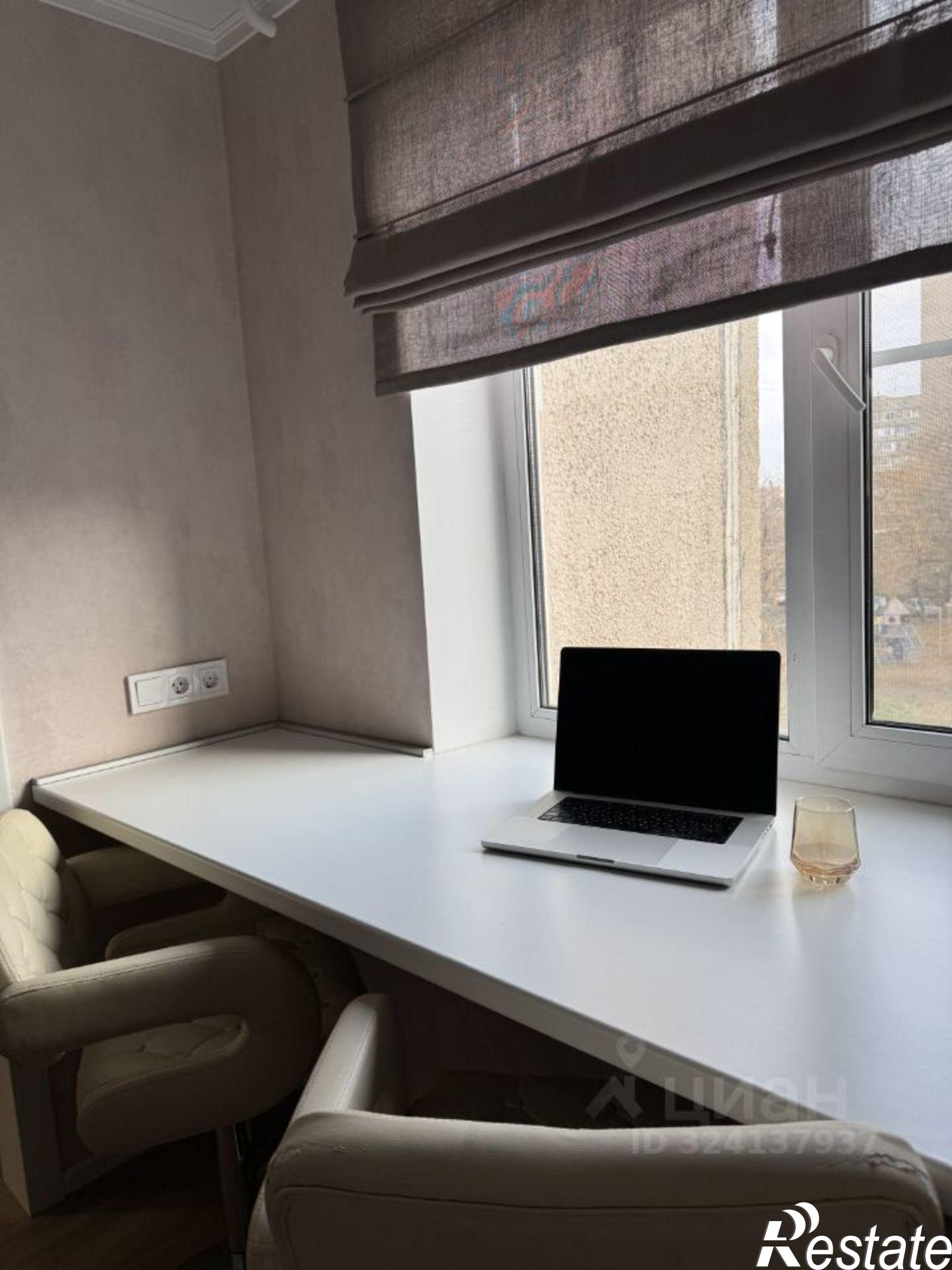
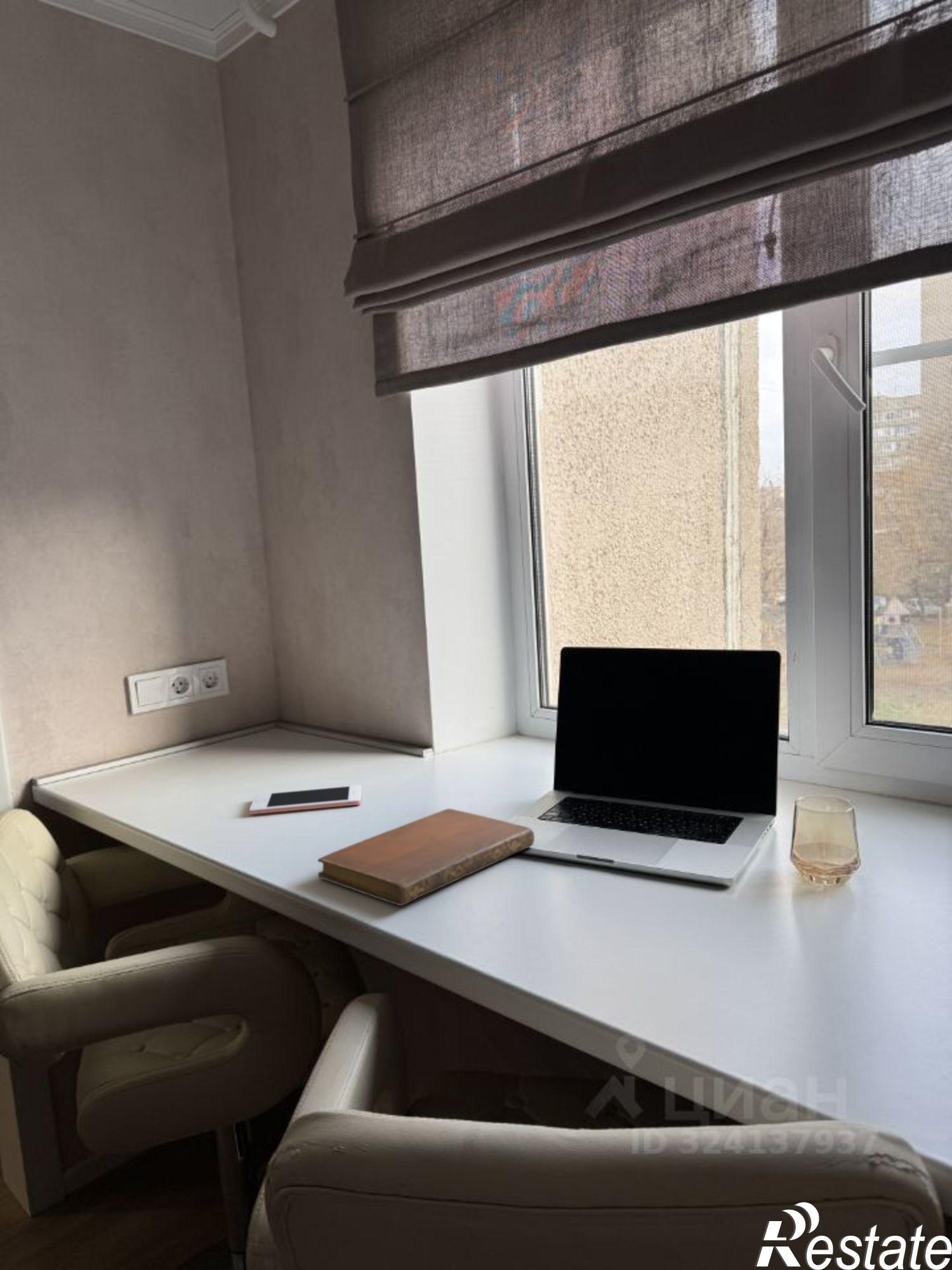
+ notebook [317,808,535,906]
+ cell phone [249,784,362,815]
